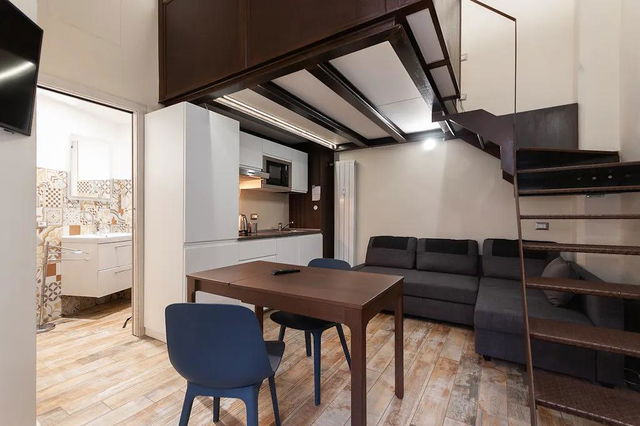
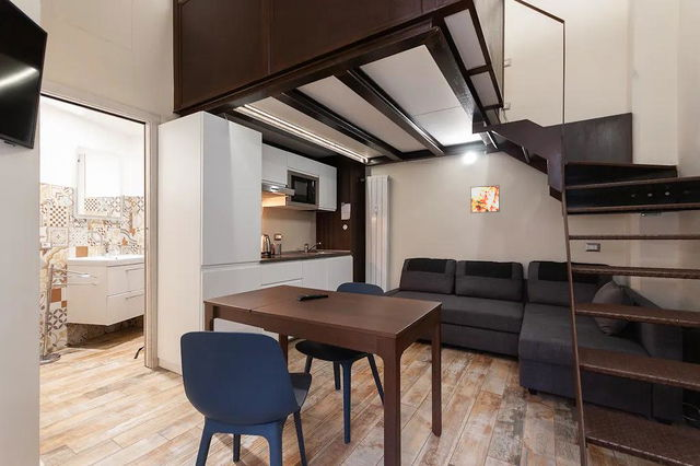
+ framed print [469,184,501,214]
